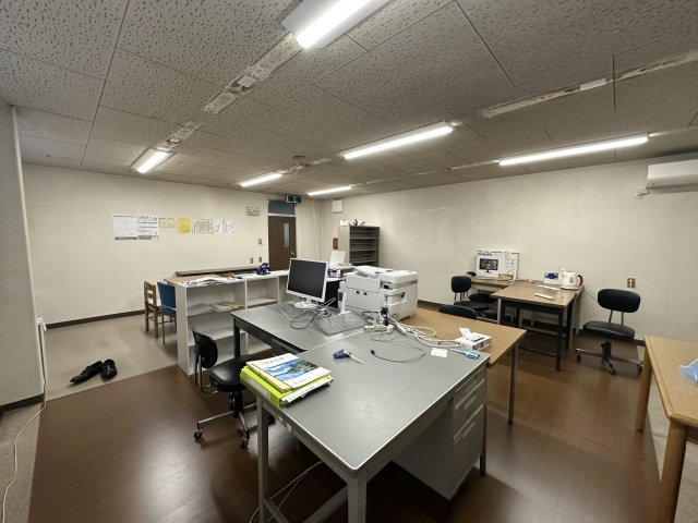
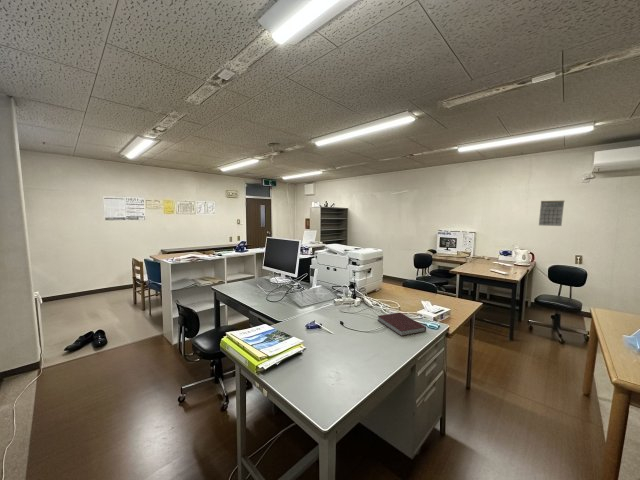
+ calendar [538,200,565,227]
+ notebook [377,312,427,337]
